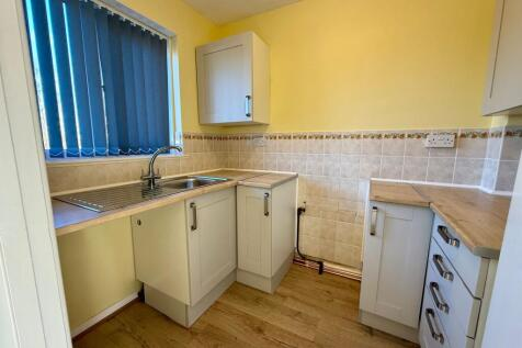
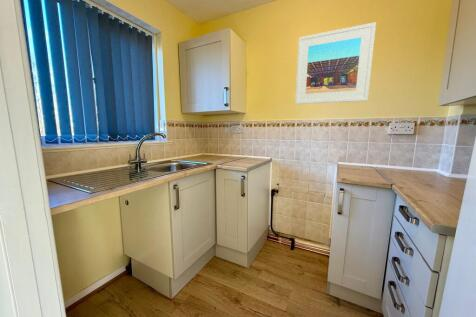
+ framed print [294,22,377,105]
